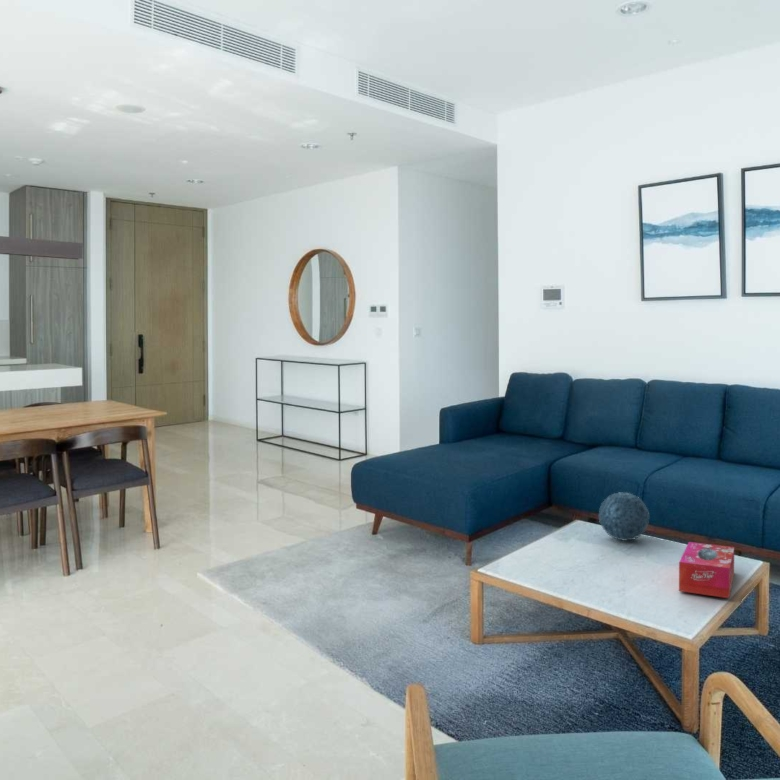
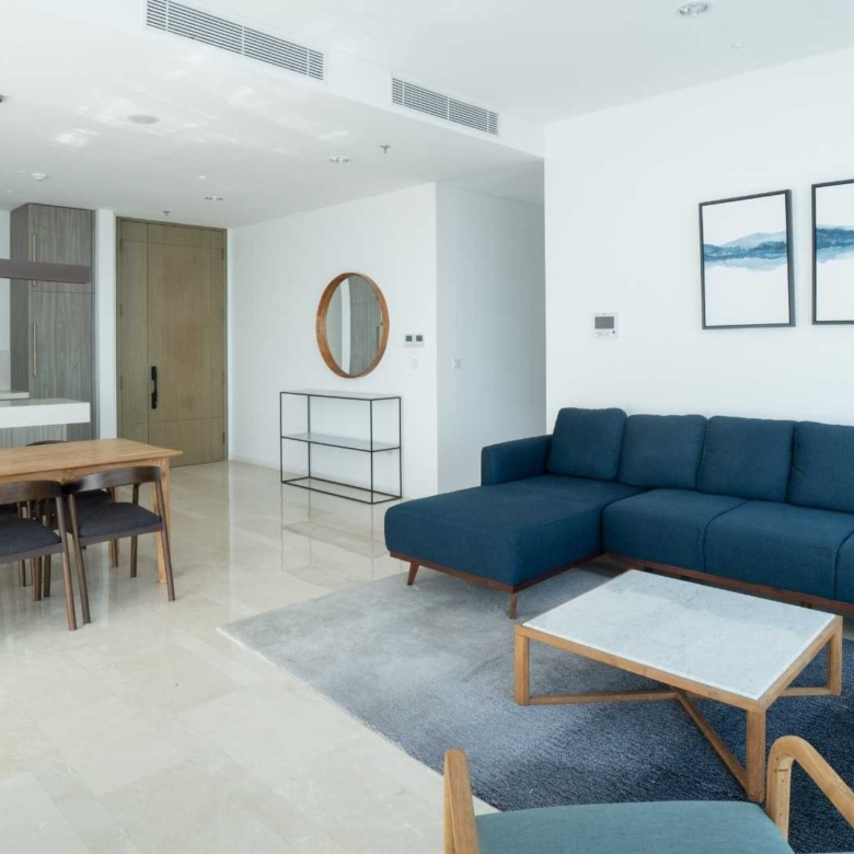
- tissue box [678,541,735,599]
- decorative ball [598,491,650,542]
